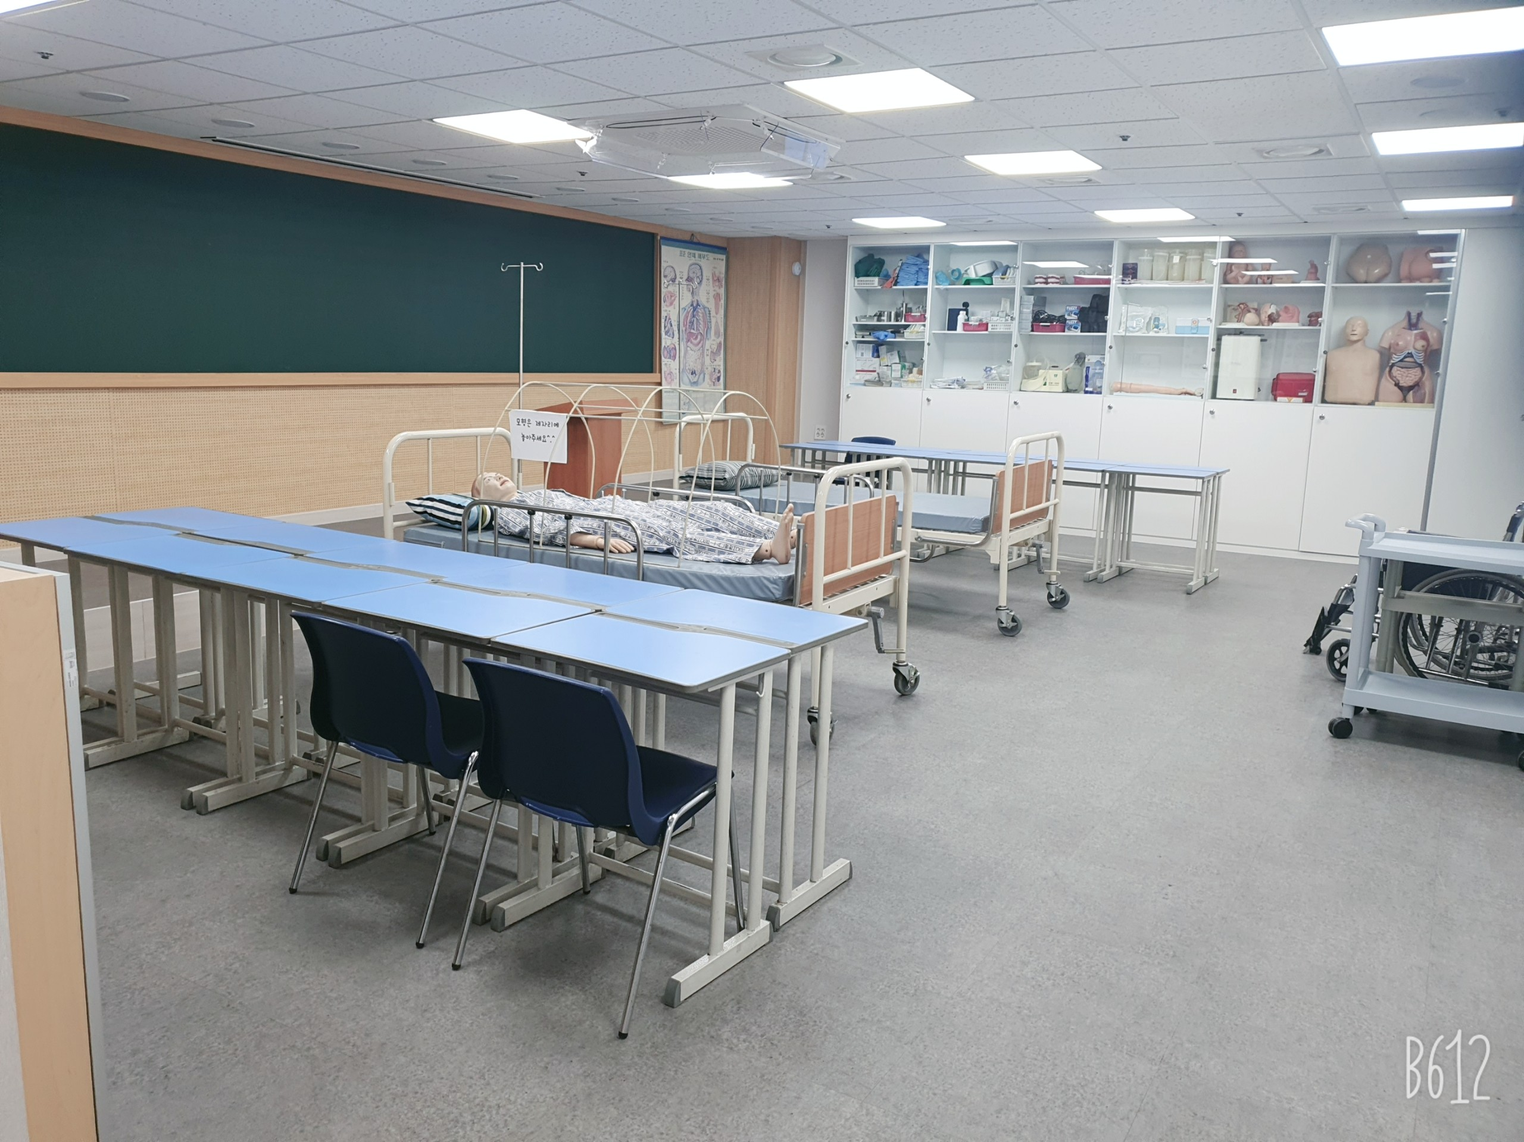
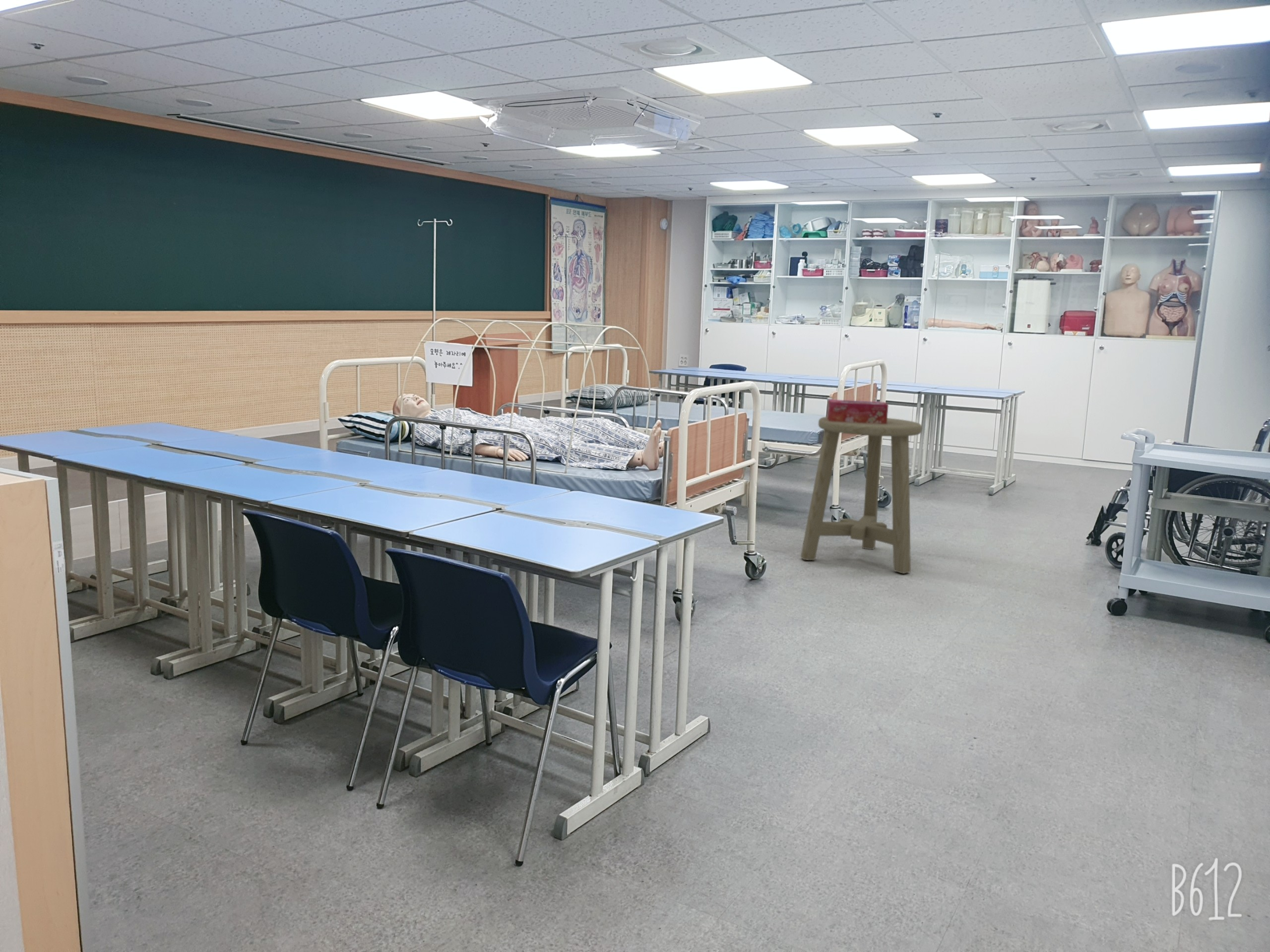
+ tissue box [827,399,889,424]
+ stool [800,416,923,574]
